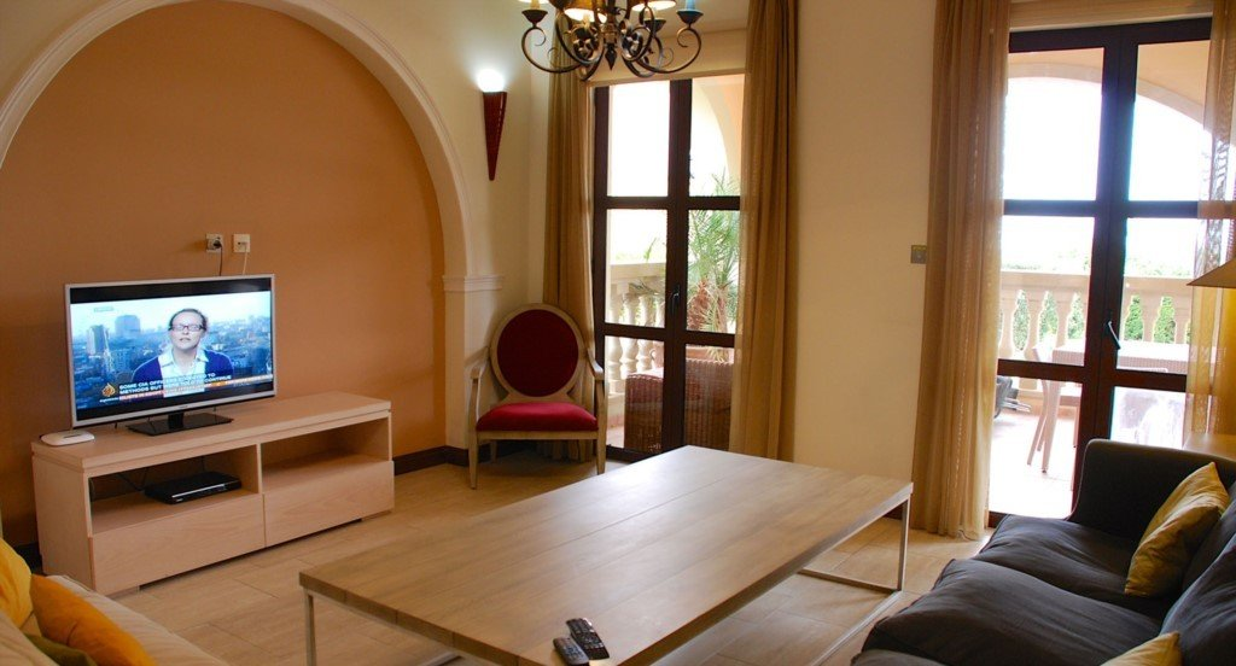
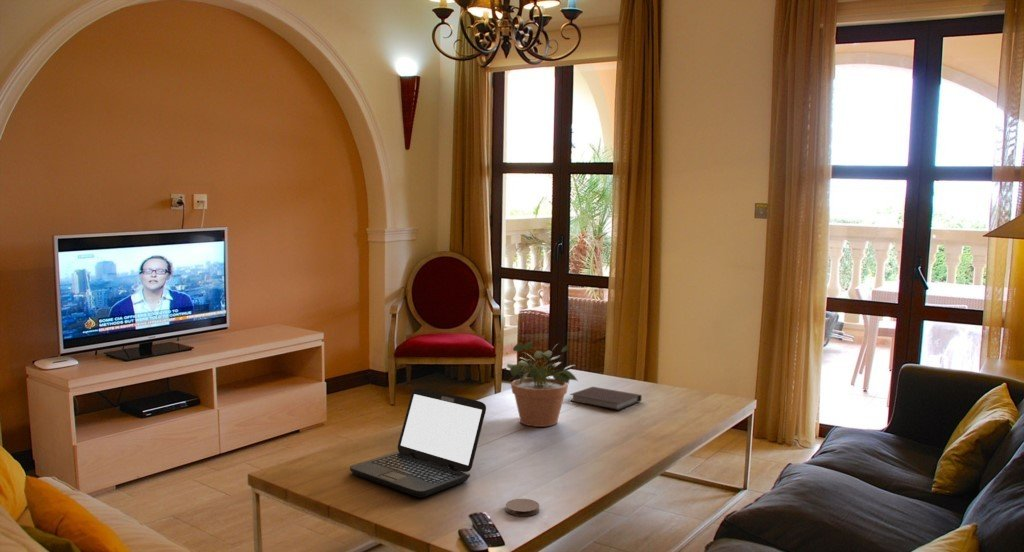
+ notebook [569,386,643,411]
+ laptop [349,386,487,498]
+ coaster [505,498,540,517]
+ potted plant [506,340,579,428]
